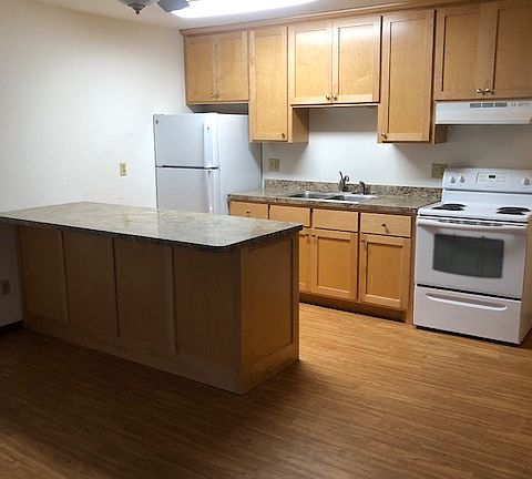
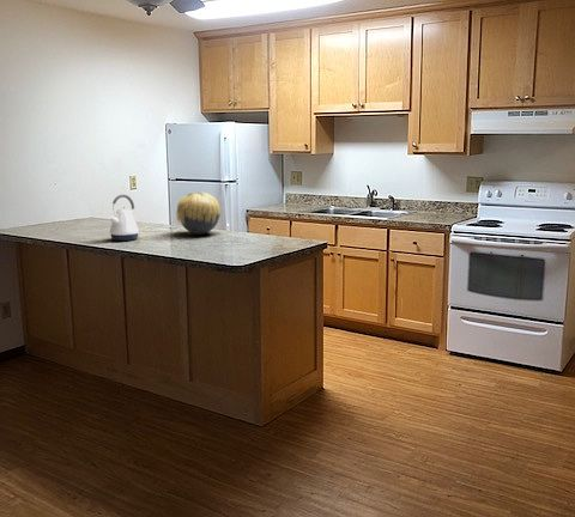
+ decorative ball [175,191,222,236]
+ kettle [108,194,140,242]
